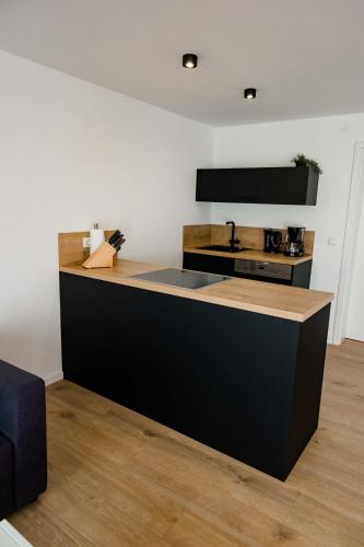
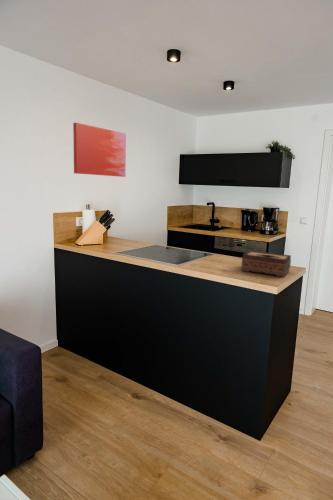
+ wall art [72,122,127,178]
+ tissue box [240,250,292,278]
